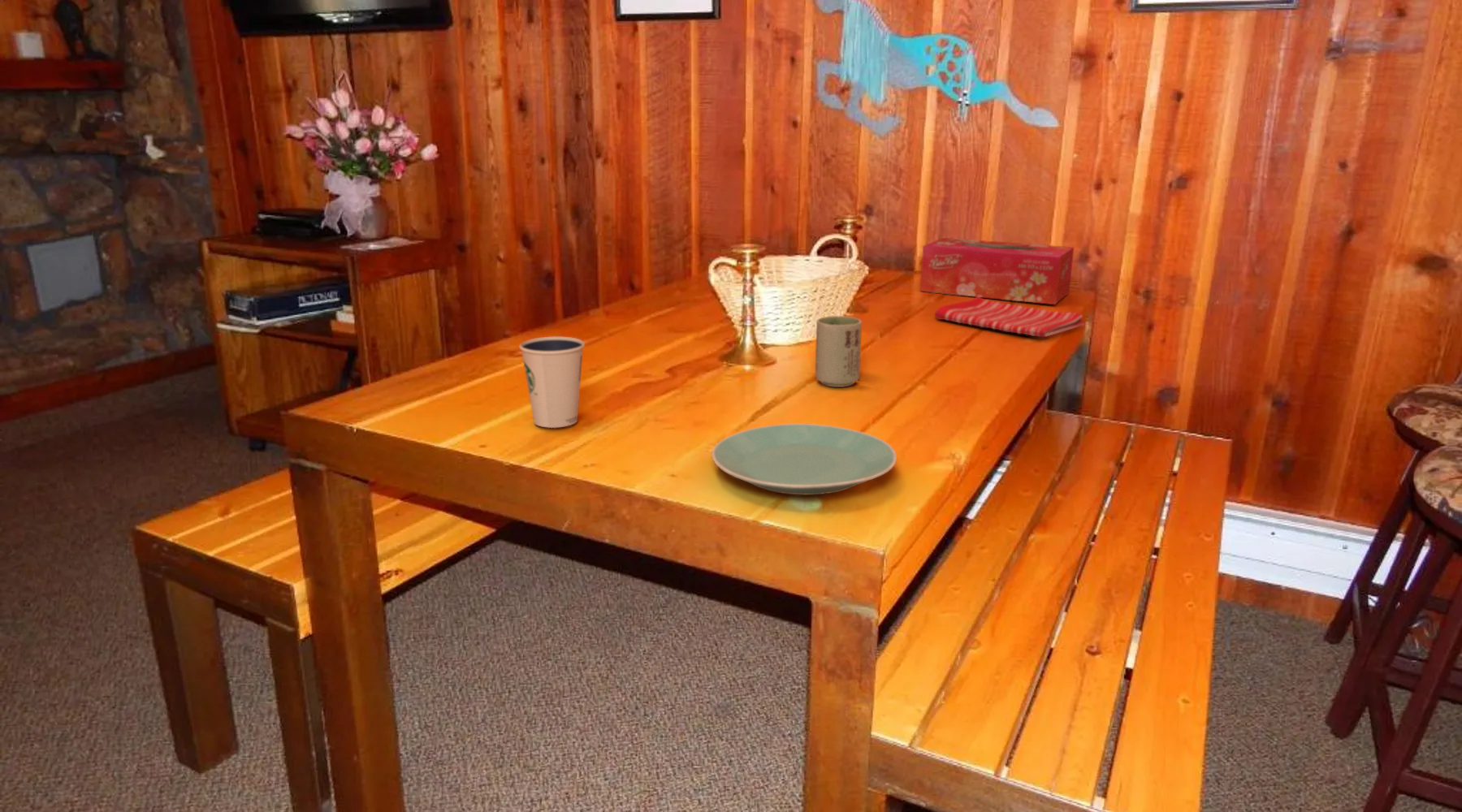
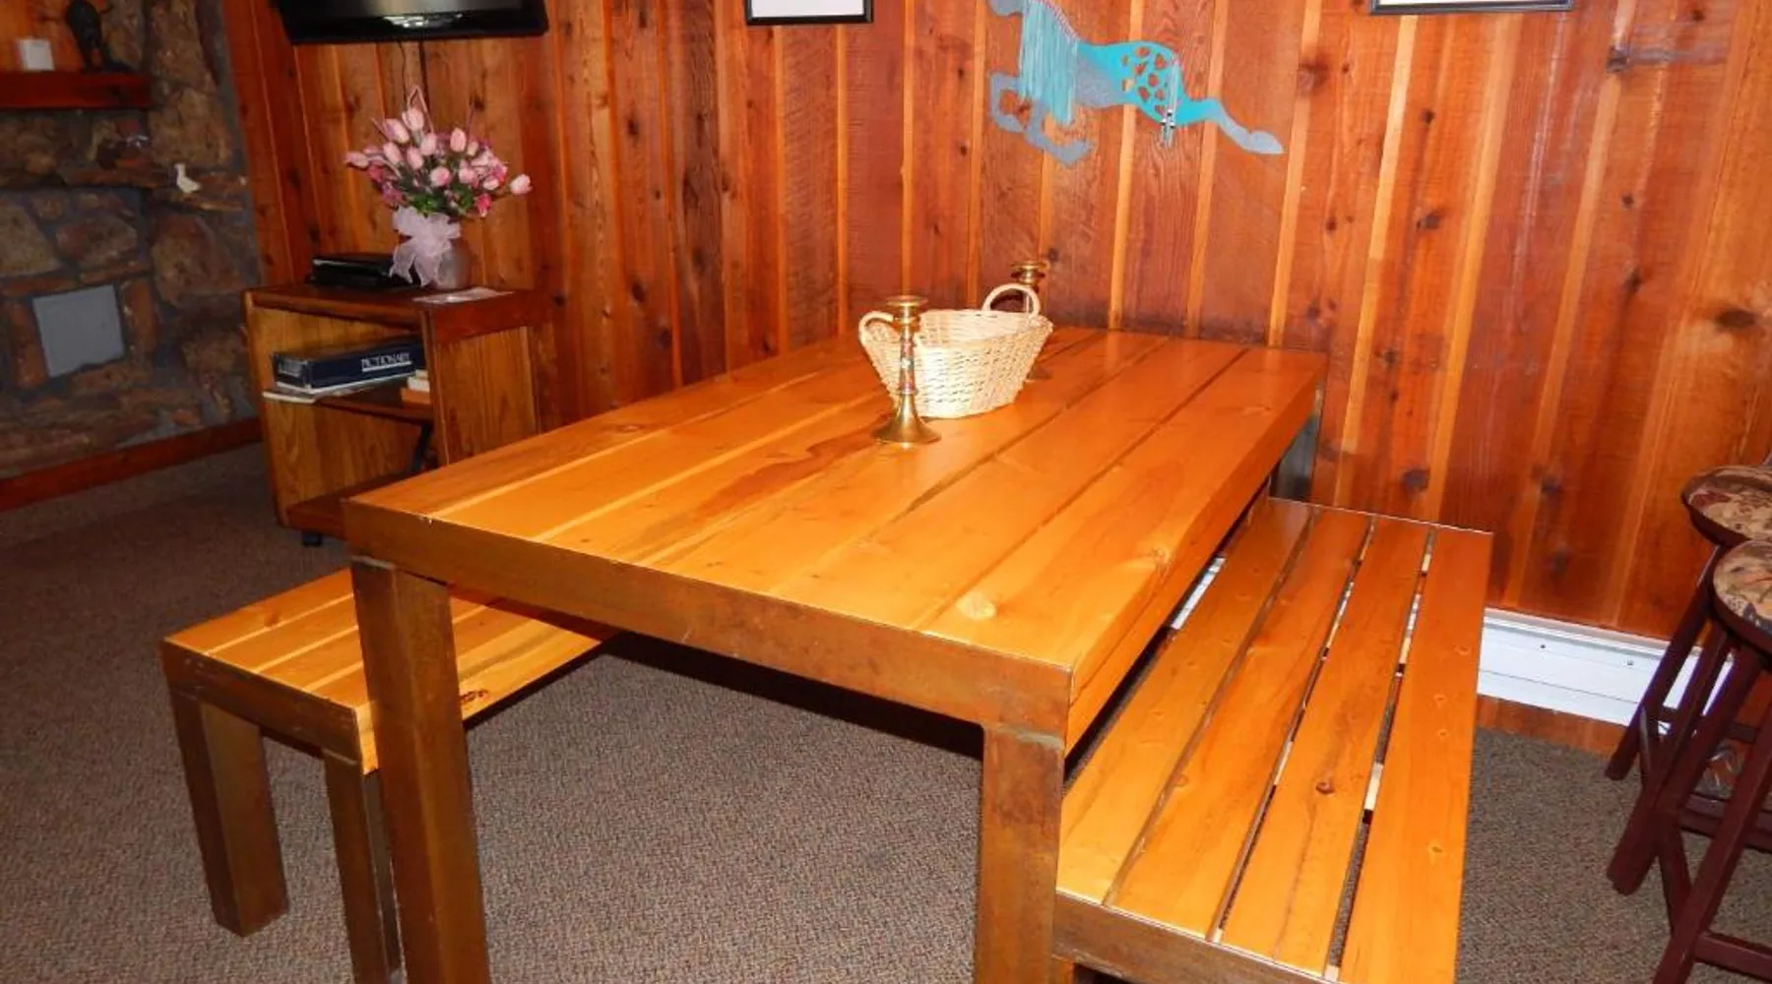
- tissue box [919,237,1075,305]
- dish towel [934,296,1086,338]
- dixie cup [519,336,586,429]
- cup [815,315,863,387]
- plate [711,423,898,495]
